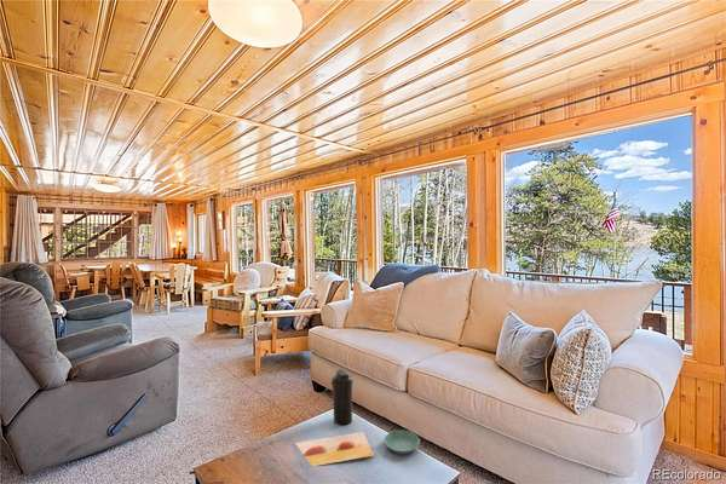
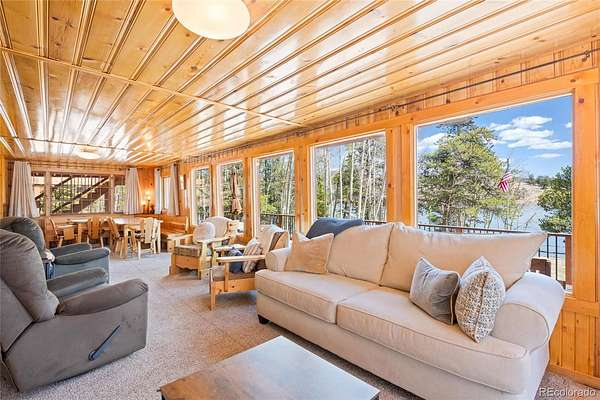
- water bottle [330,368,355,426]
- saucer [384,430,421,455]
- painting [294,431,375,467]
